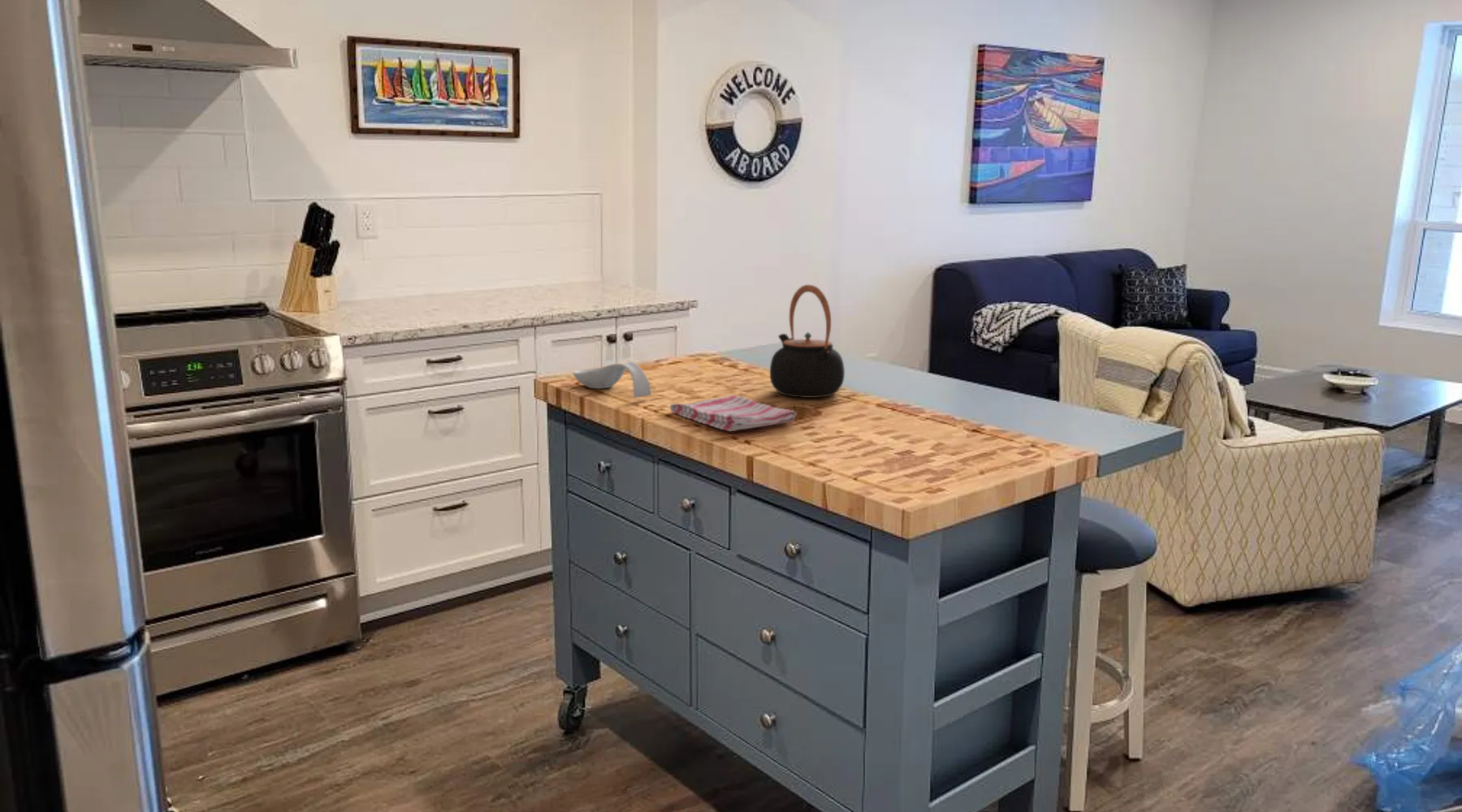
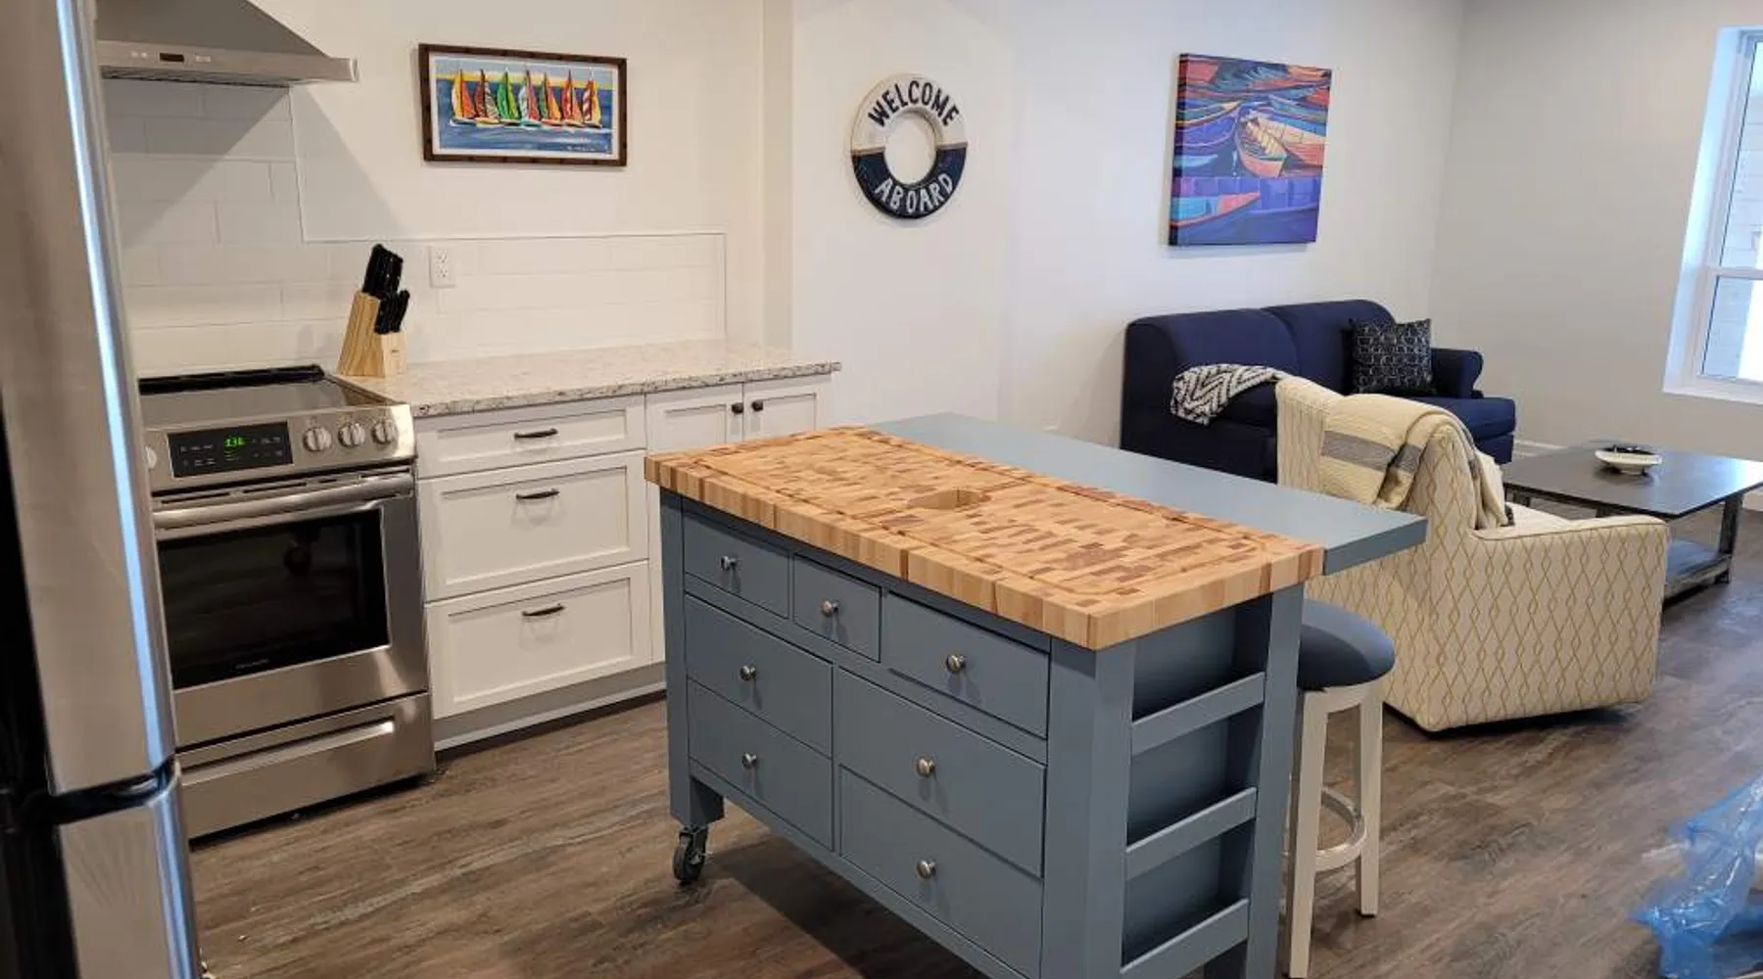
- teapot [769,283,846,399]
- dish towel [669,394,798,432]
- spoon rest [572,361,652,398]
